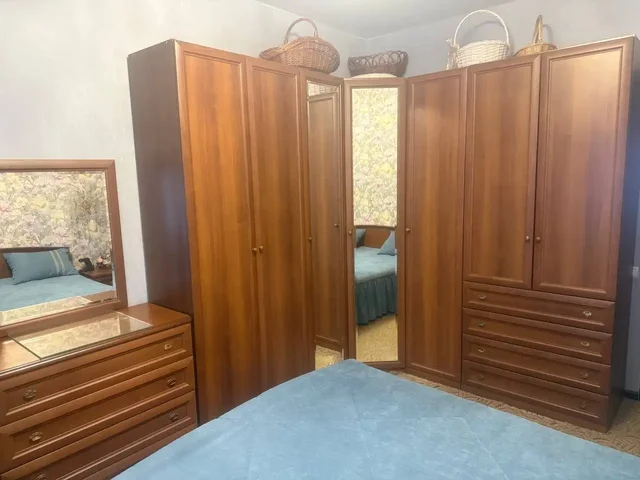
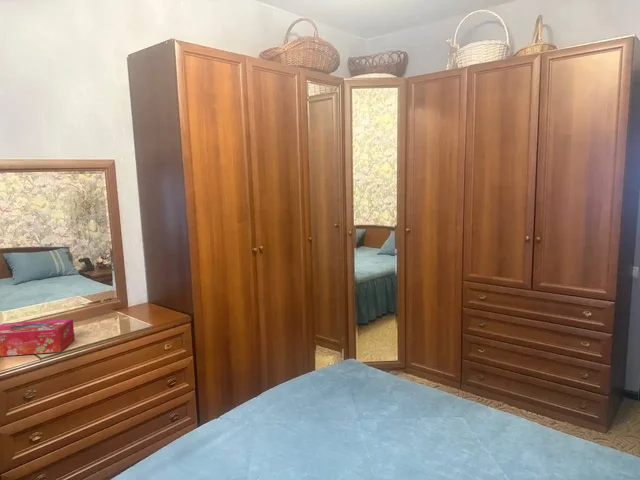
+ tissue box [0,318,76,357]
